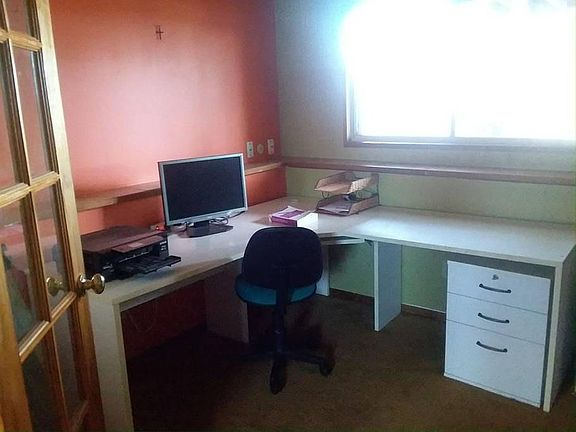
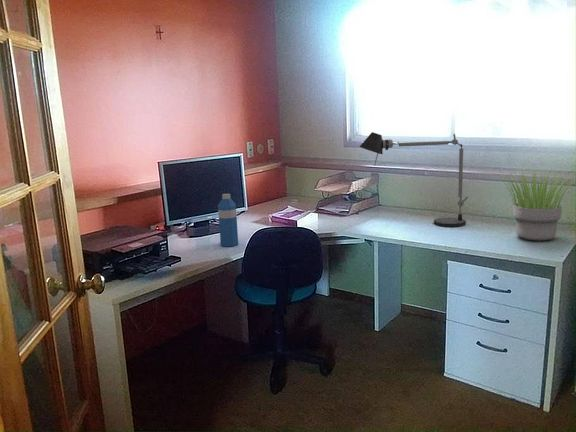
+ desk lamp [358,131,469,228]
+ potted plant [499,170,574,242]
+ water bottle [217,193,239,248]
